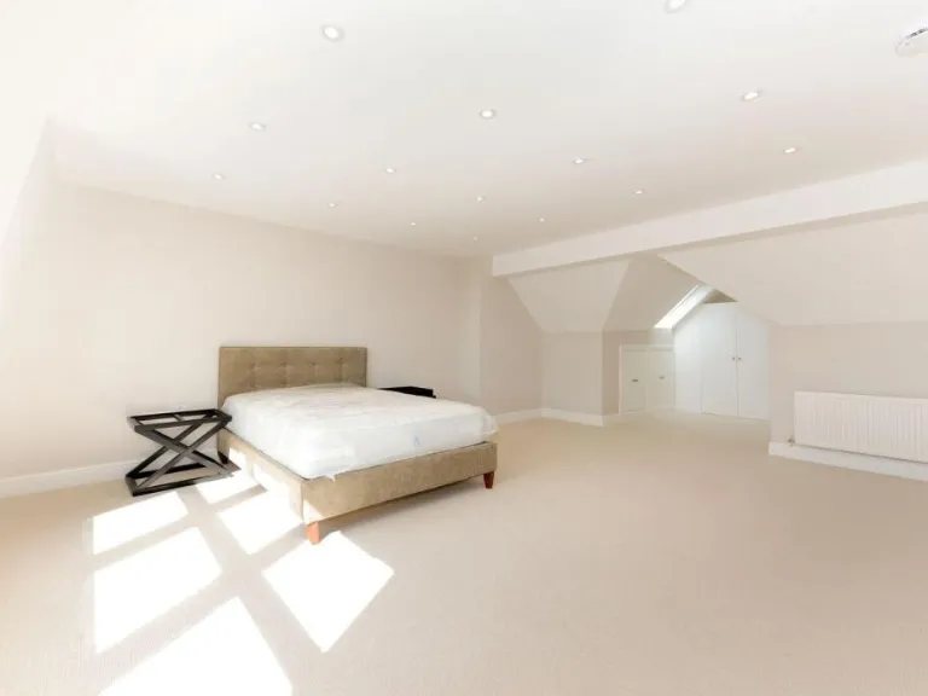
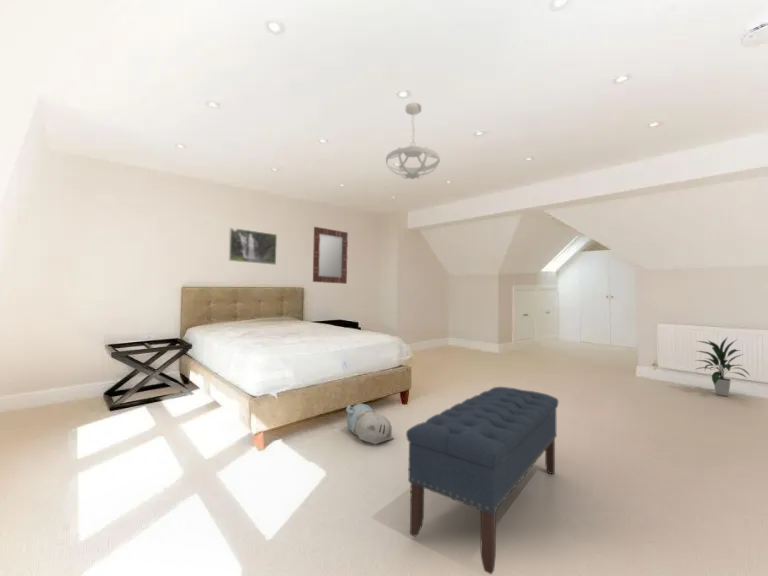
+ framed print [228,227,278,266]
+ indoor plant [694,337,752,397]
+ plush toy [345,402,395,445]
+ ceiling light fixture [385,102,441,181]
+ home mirror [312,226,349,285]
+ bench [405,386,559,576]
